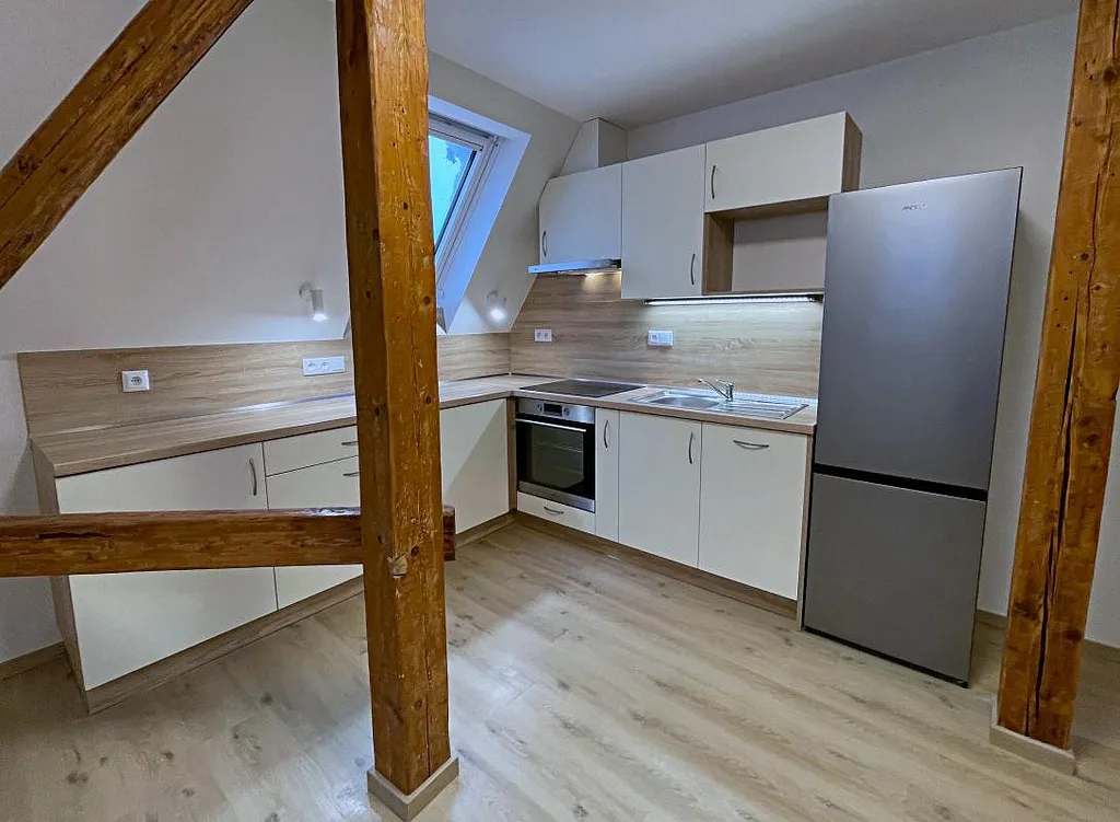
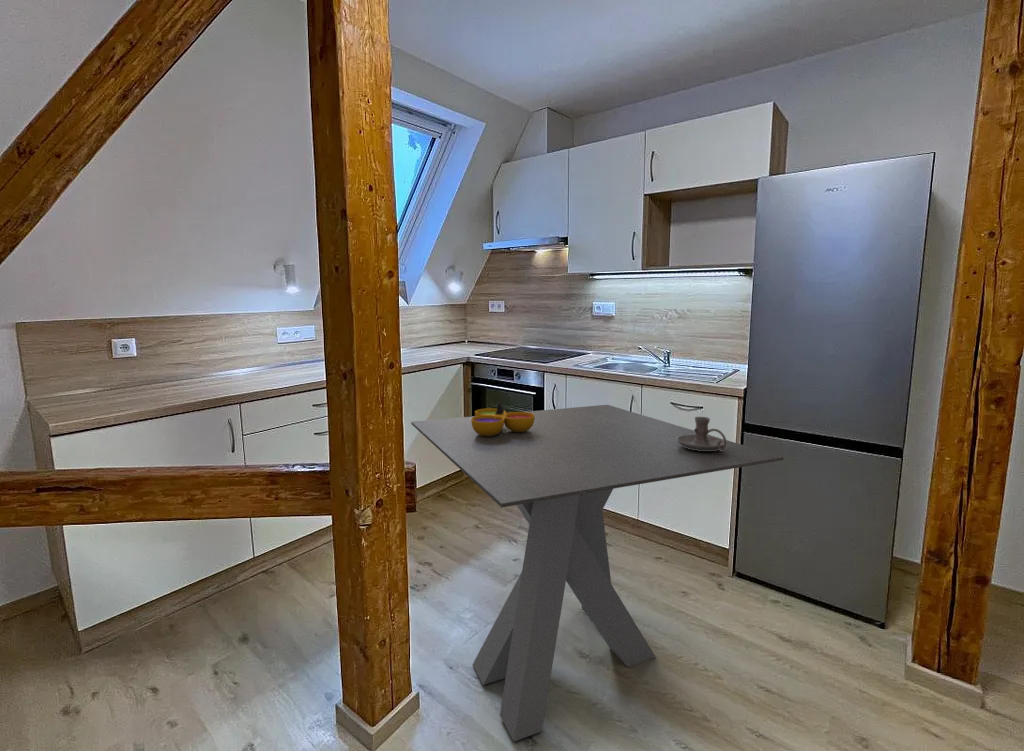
+ candle holder [677,416,727,451]
+ dining table [410,404,784,742]
+ decorative bowl [471,401,535,436]
